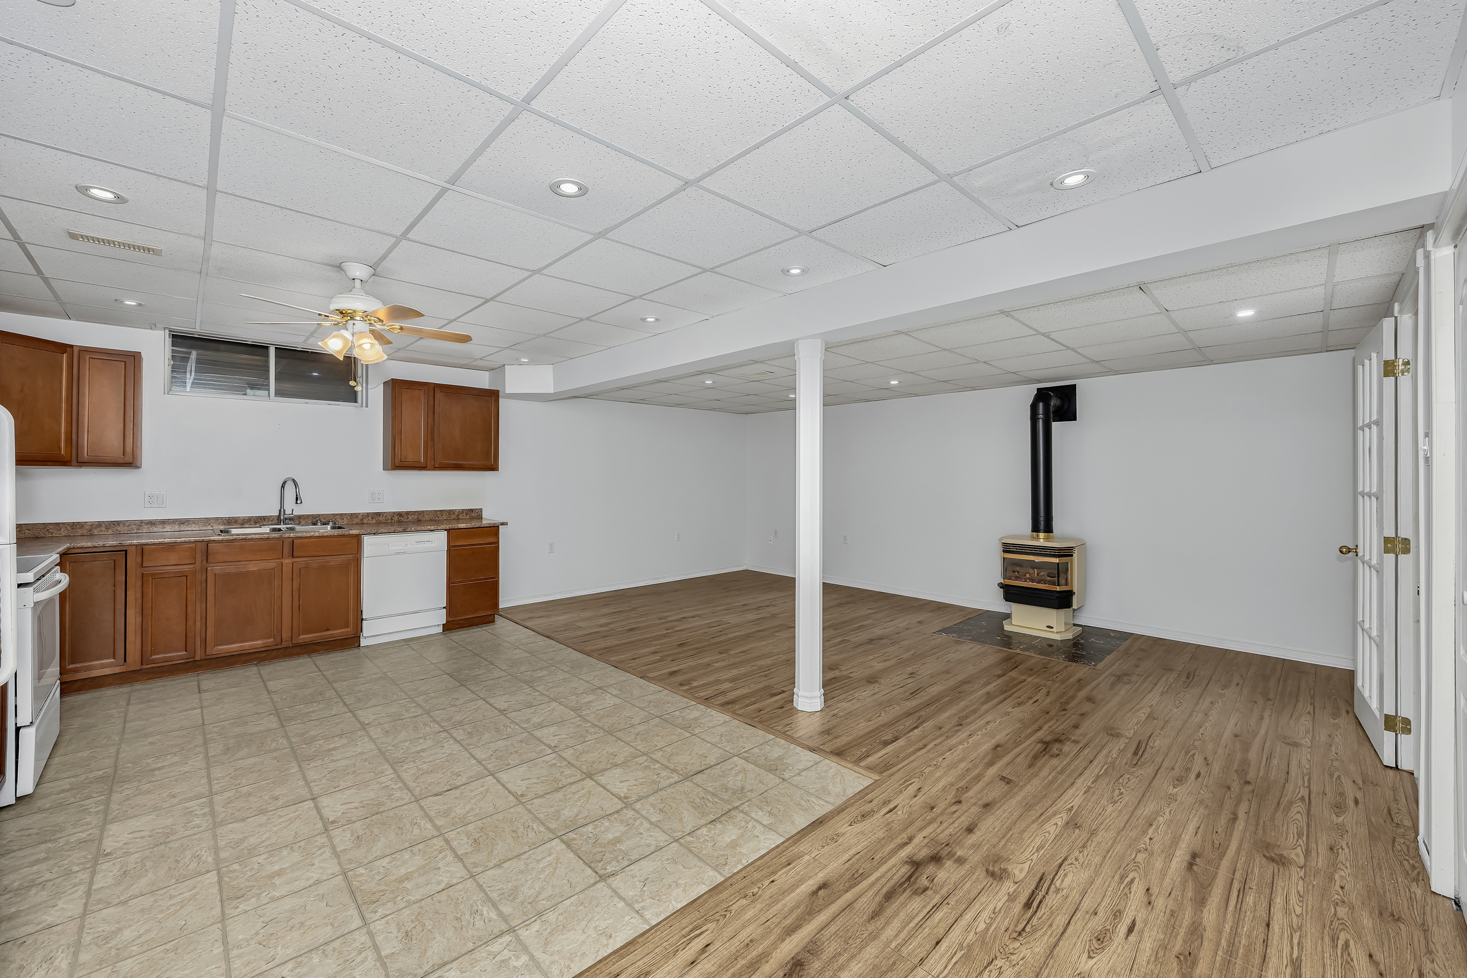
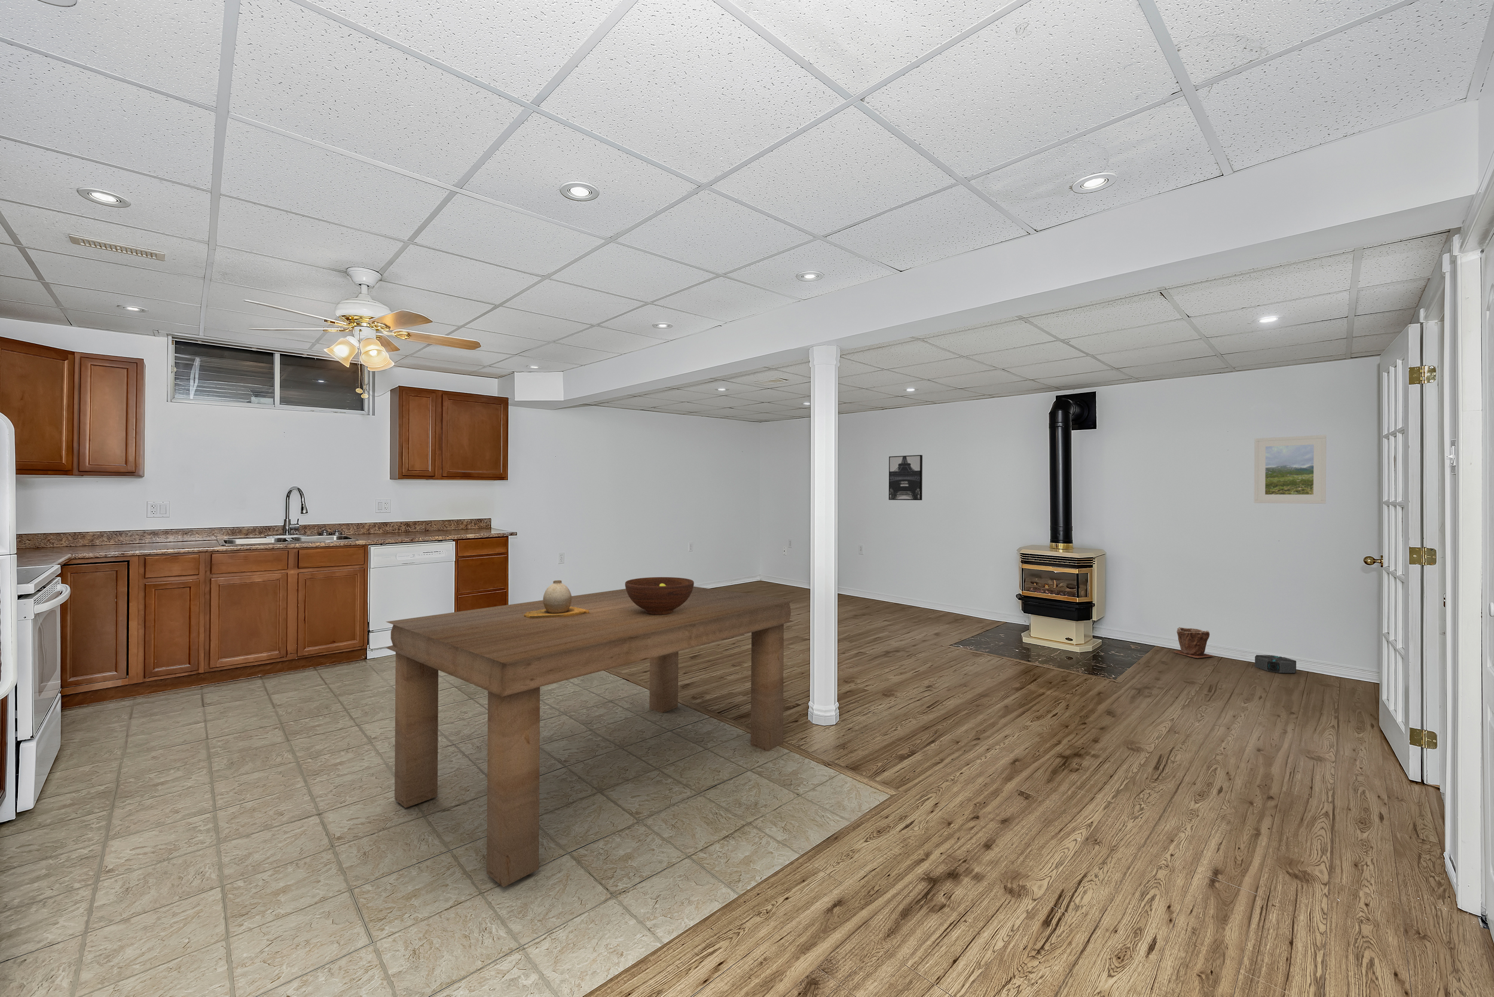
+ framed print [1254,434,1327,504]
+ speaker [1254,654,1297,673]
+ wall art [889,454,923,501]
+ dining table [385,585,794,888]
+ vase [524,580,590,619]
+ plant pot [1173,626,1214,659]
+ fruit bowl [625,576,694,615]
